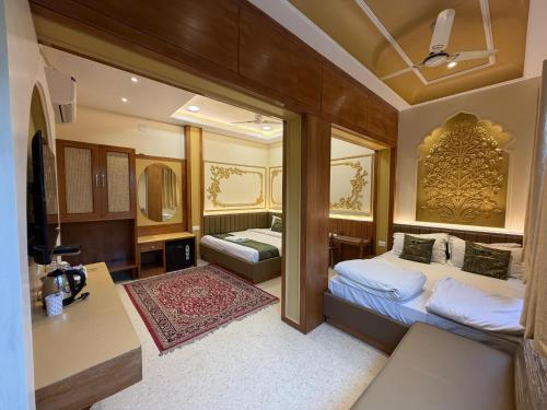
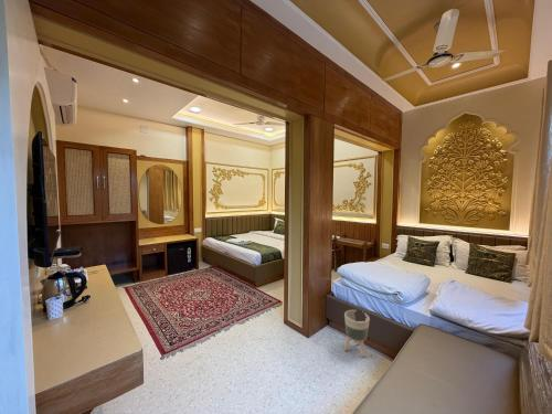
+ planter [343,309,371,359]
